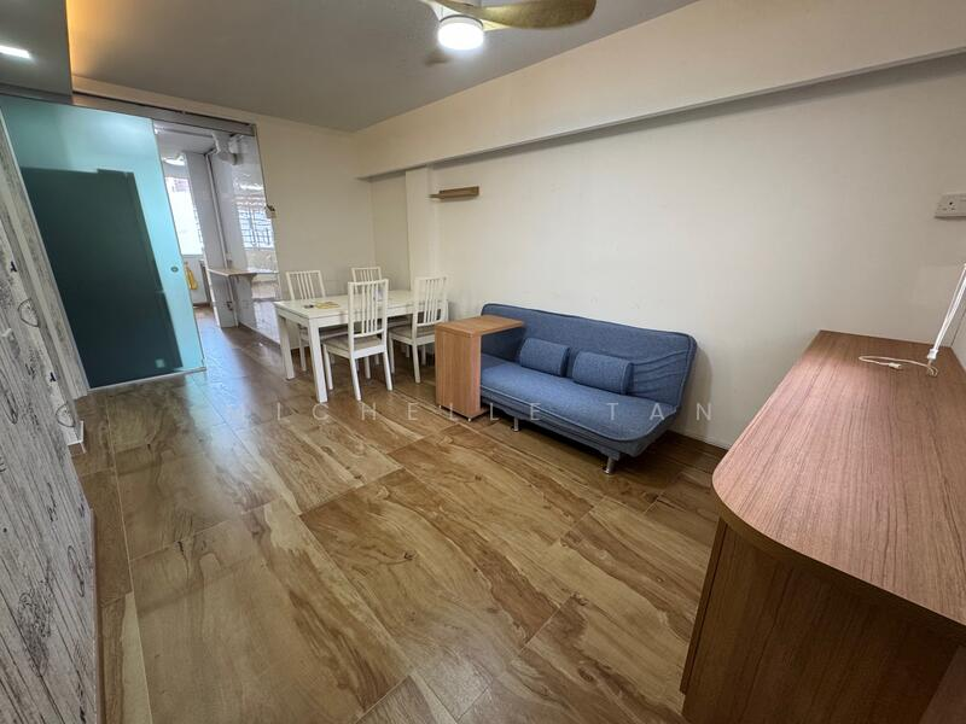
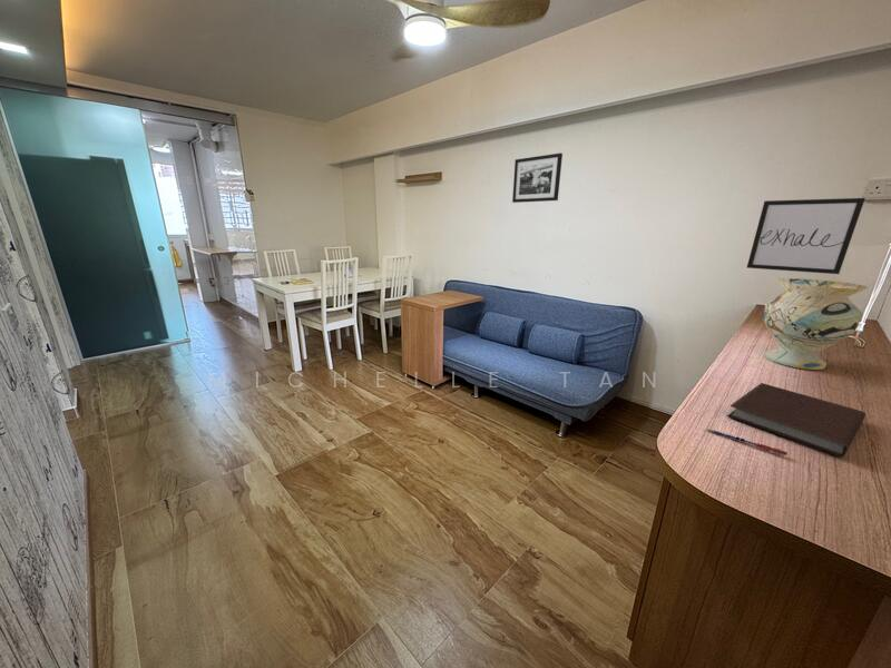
+ picture frame [511,151,564,204]
+ wall art [745,197,866,275]
+ pen [706,429,789,456]
+ notebook [726,382,866,458]
+ decorative vase [762,277,869,371]
